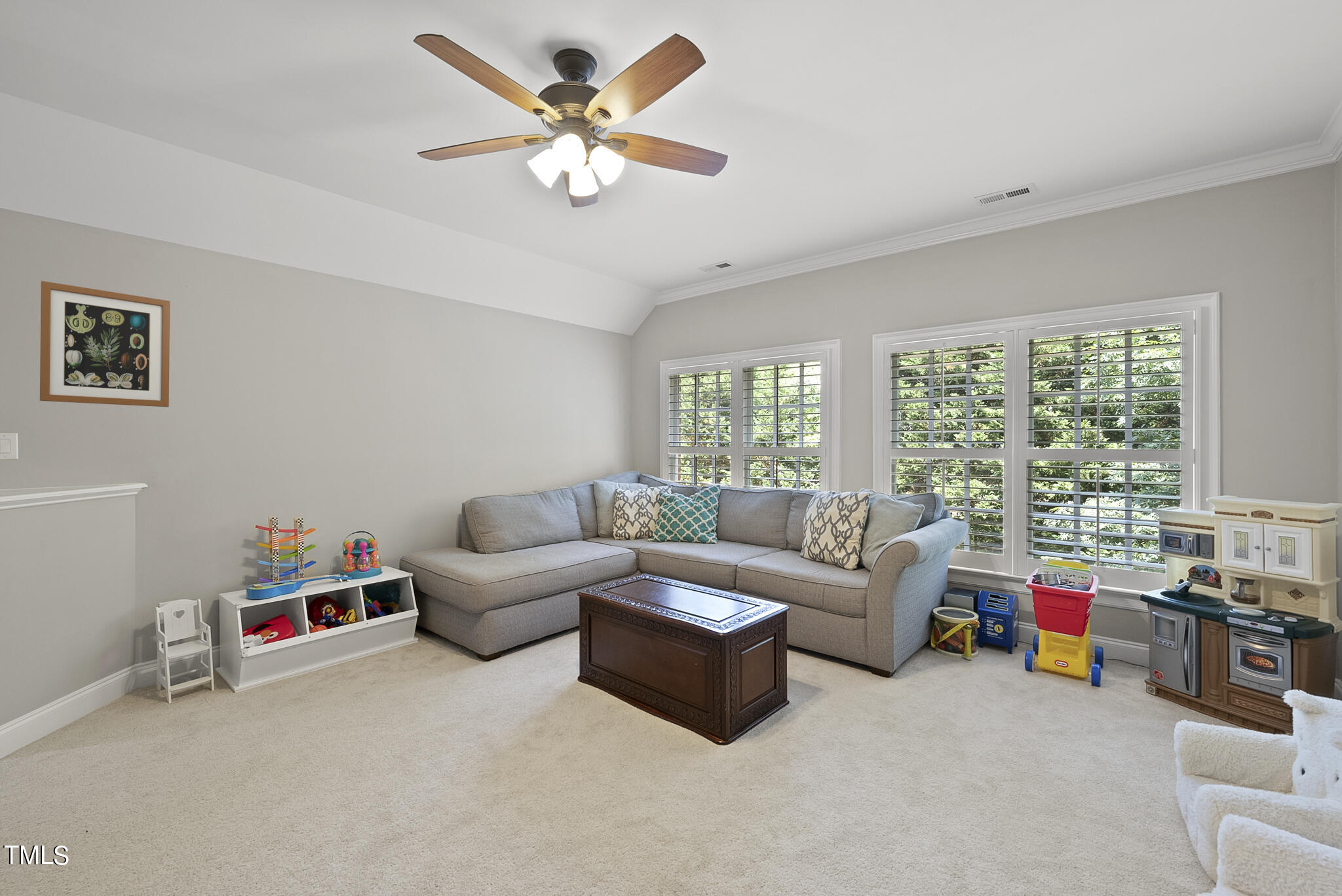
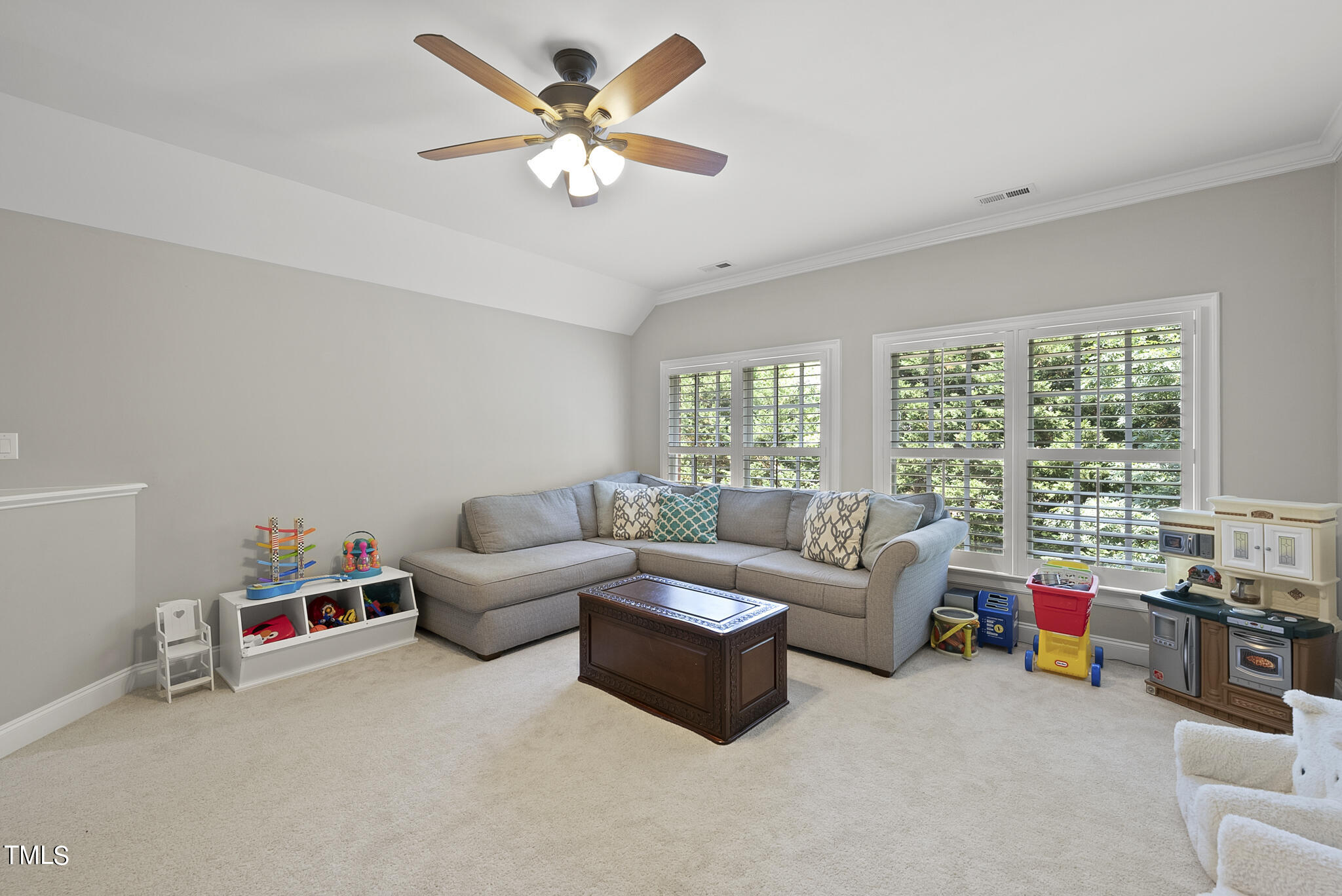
- wall art [39,280,170,407]
